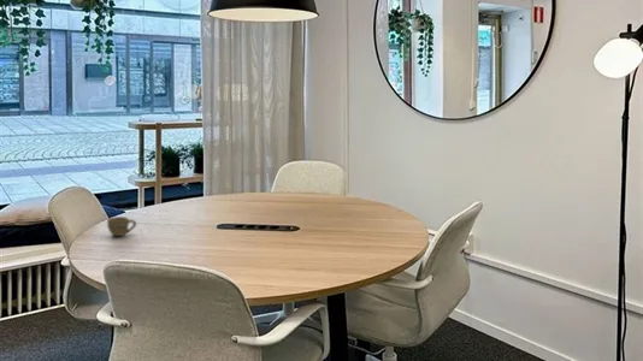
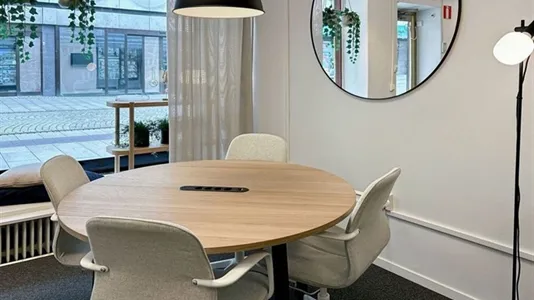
- cup [106,215,137,237]
